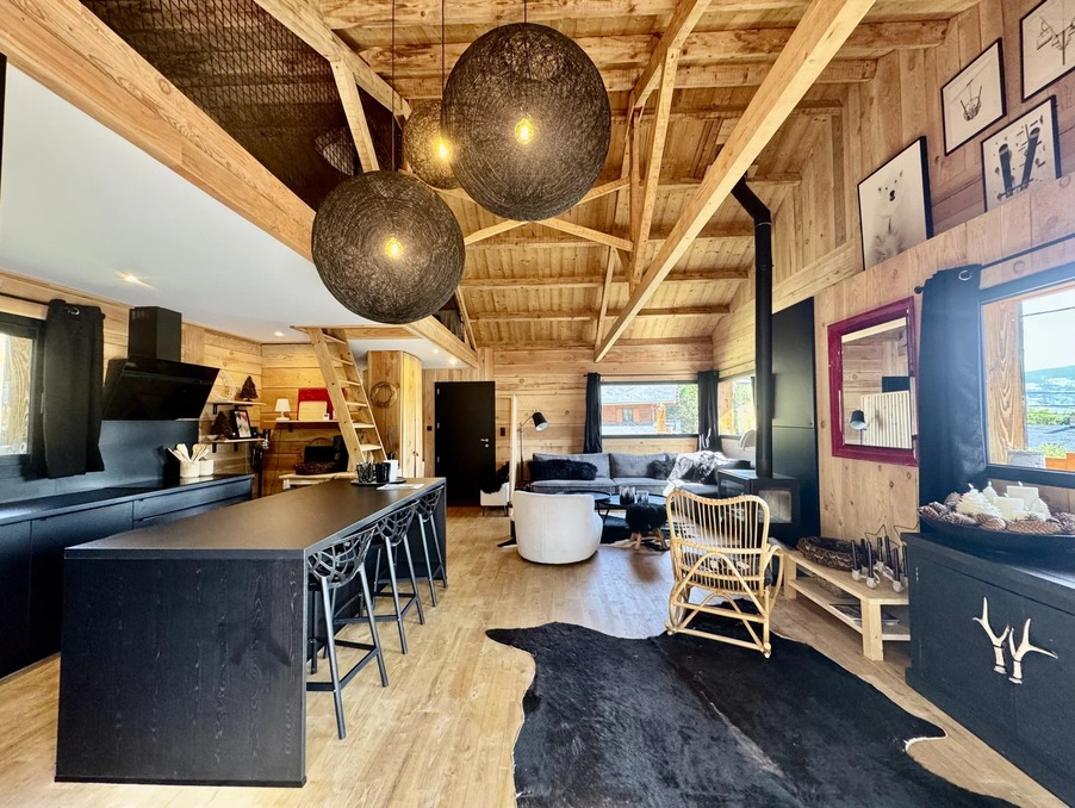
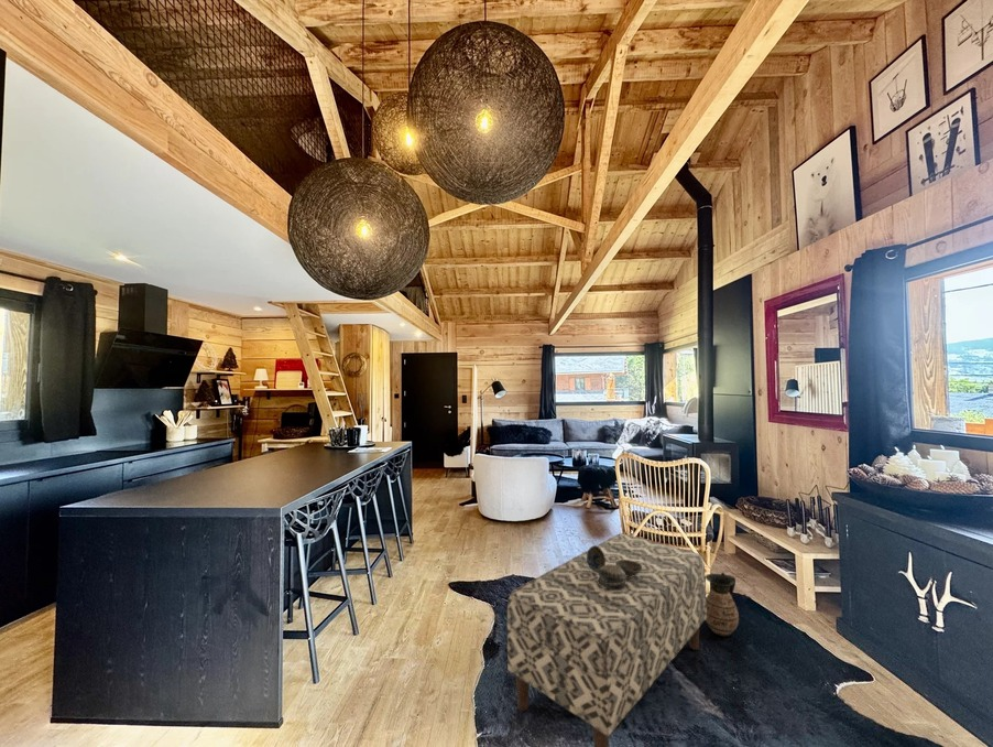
+ decorative bowl [587,544,642,589]
+ bench [506,532,707,747]
+ ceramic jug [705,571,740,637]
